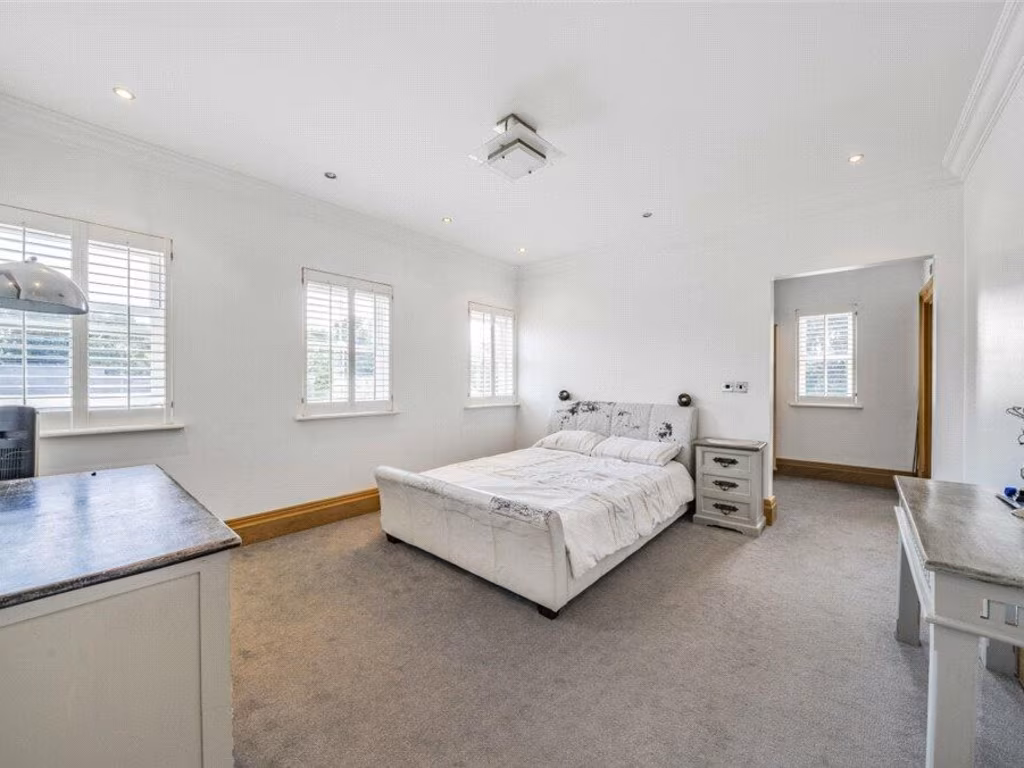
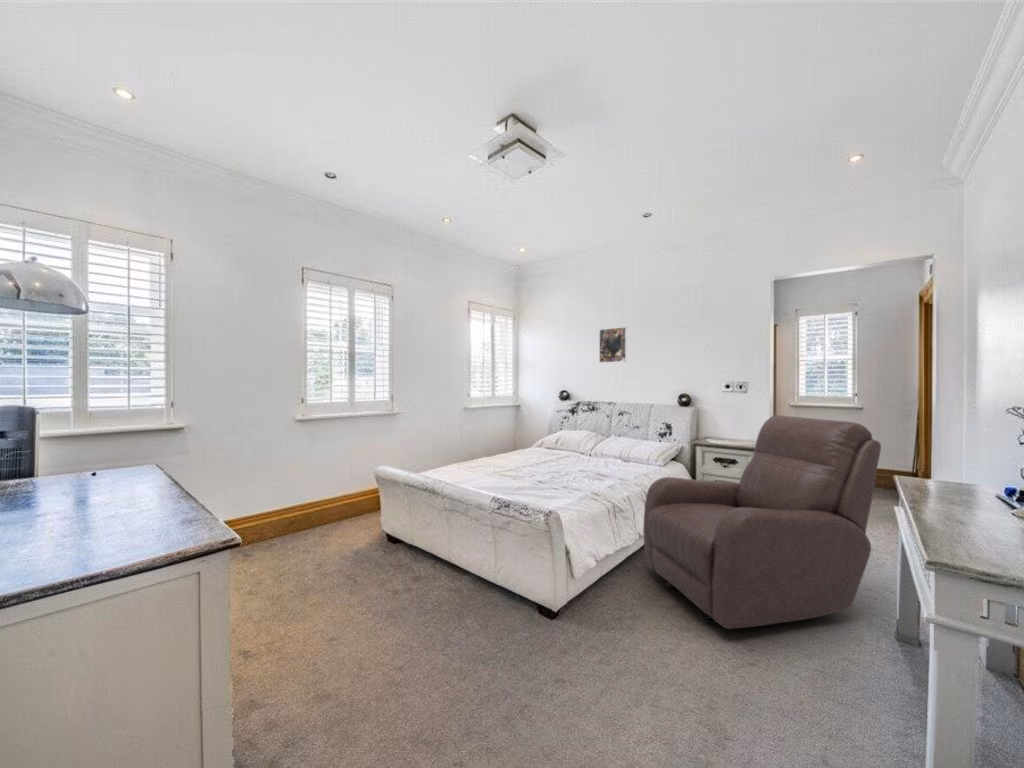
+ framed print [598,326,628,364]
+ chair [642,414,882,630]
